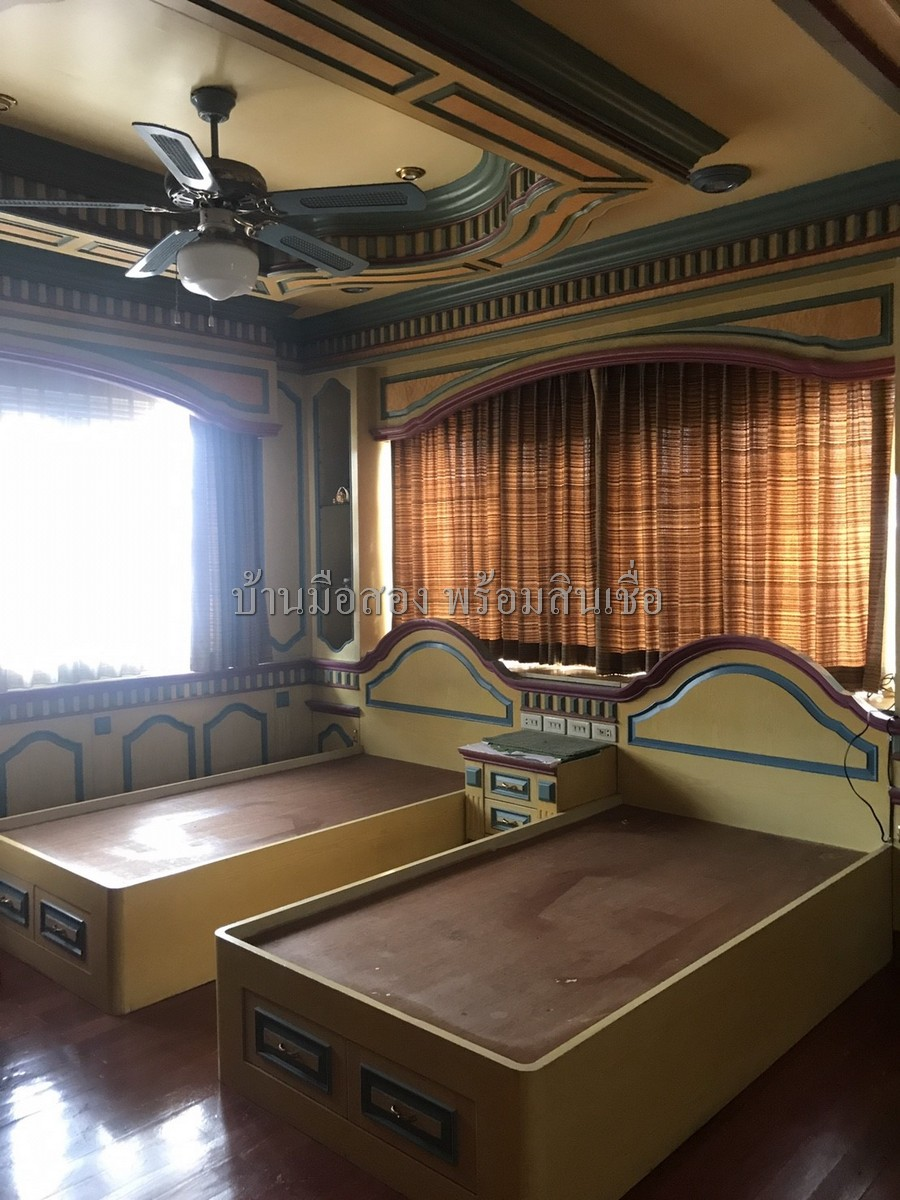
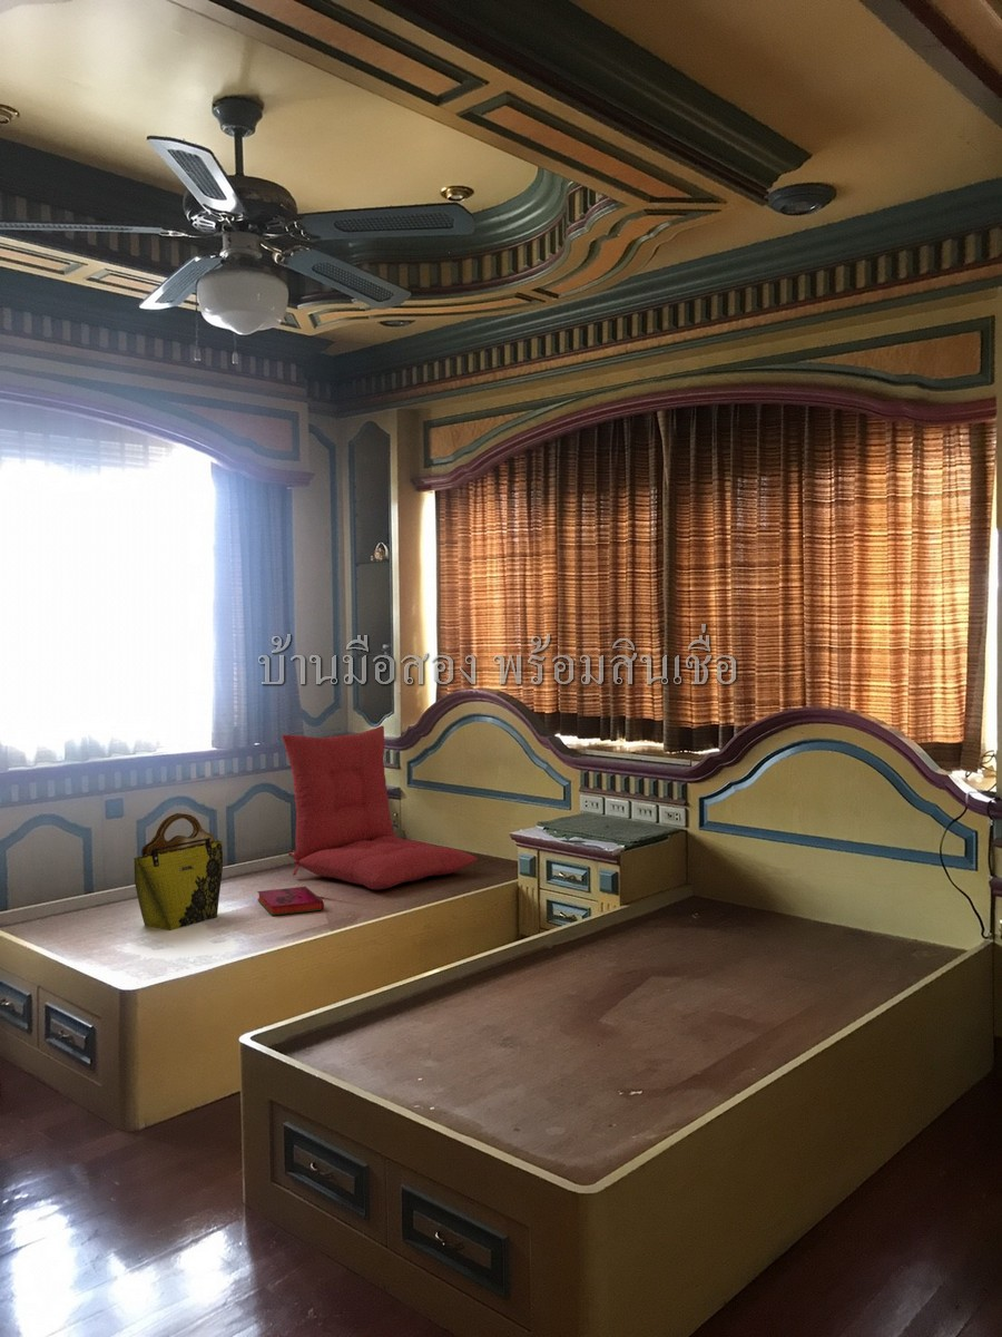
+ hardback book [256,886,325,917]
+ tote bag [134,812,224,931]
+ seat cushion [281,725,479,891]
